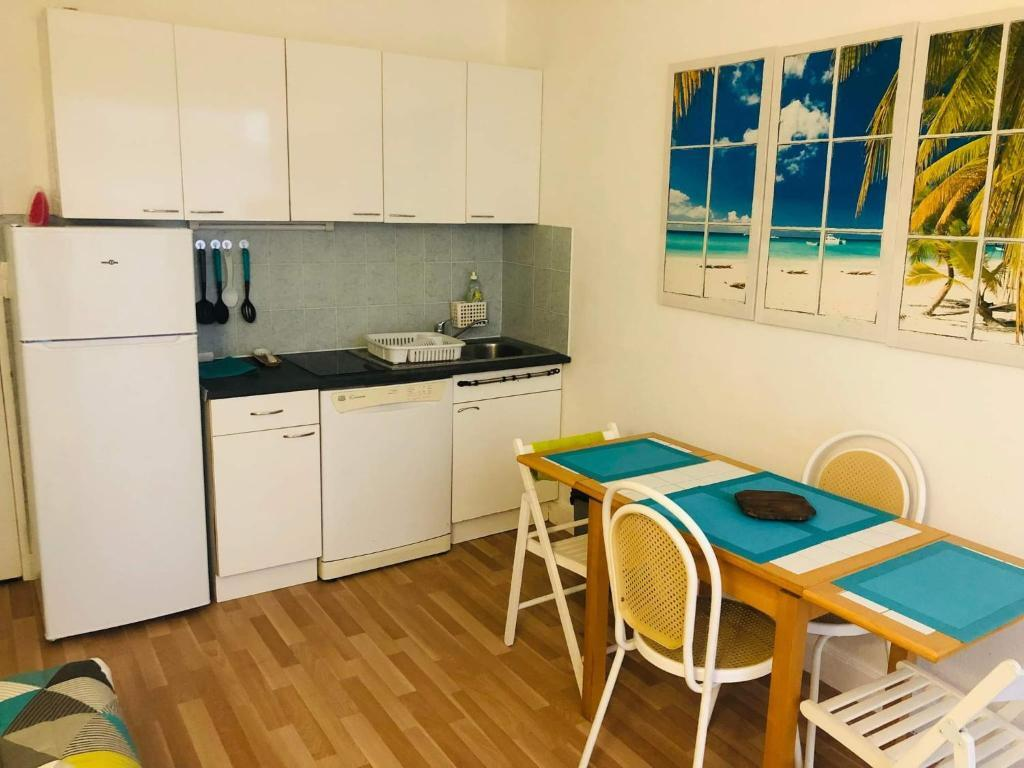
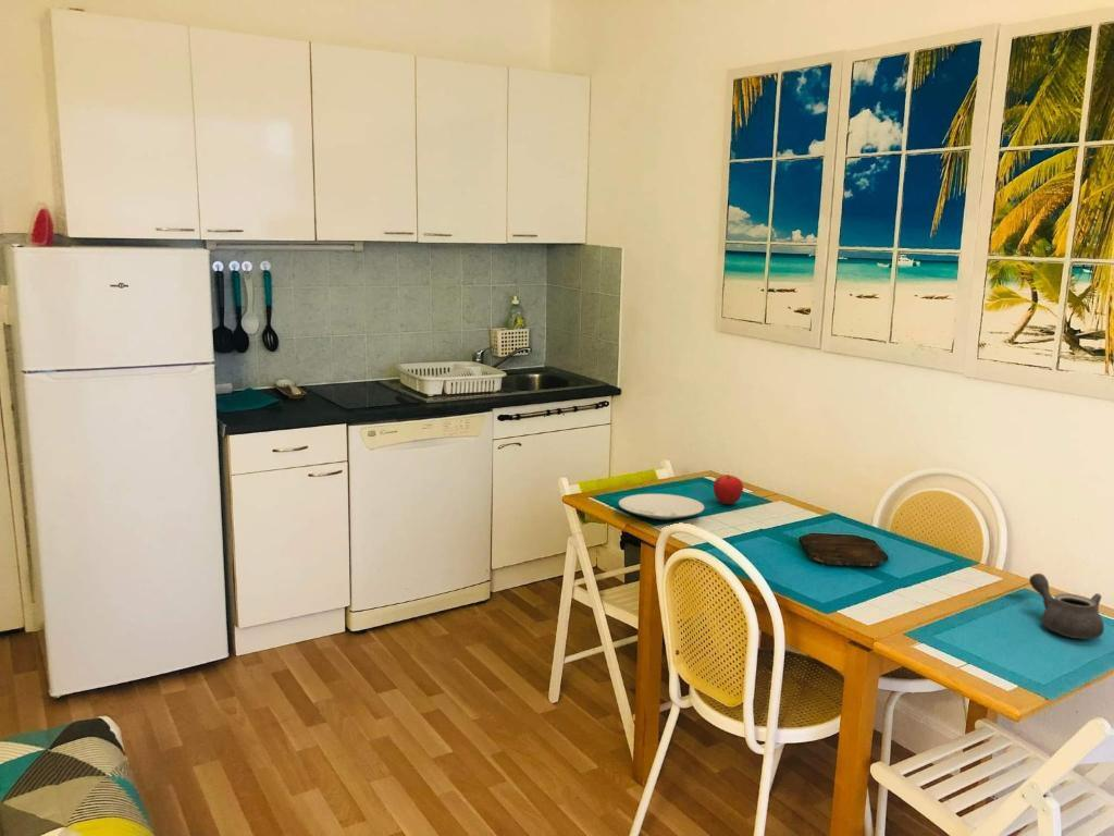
+ teapot [1028,573,1105,639]
+ plate [618,493,706,521]
+ fruit [713,474,744,505]
